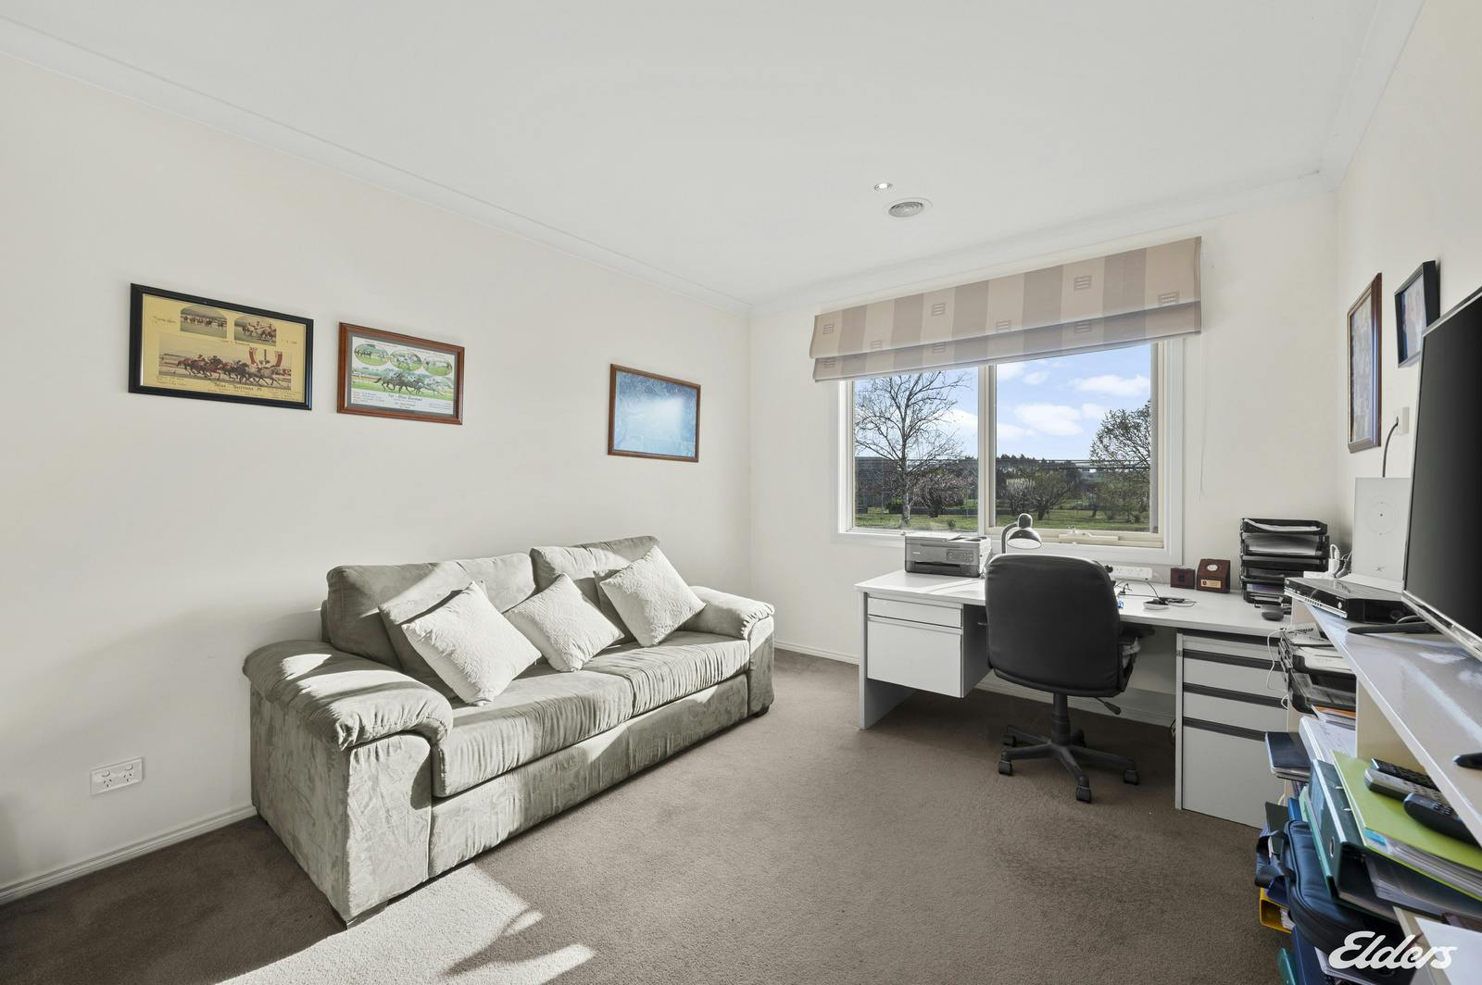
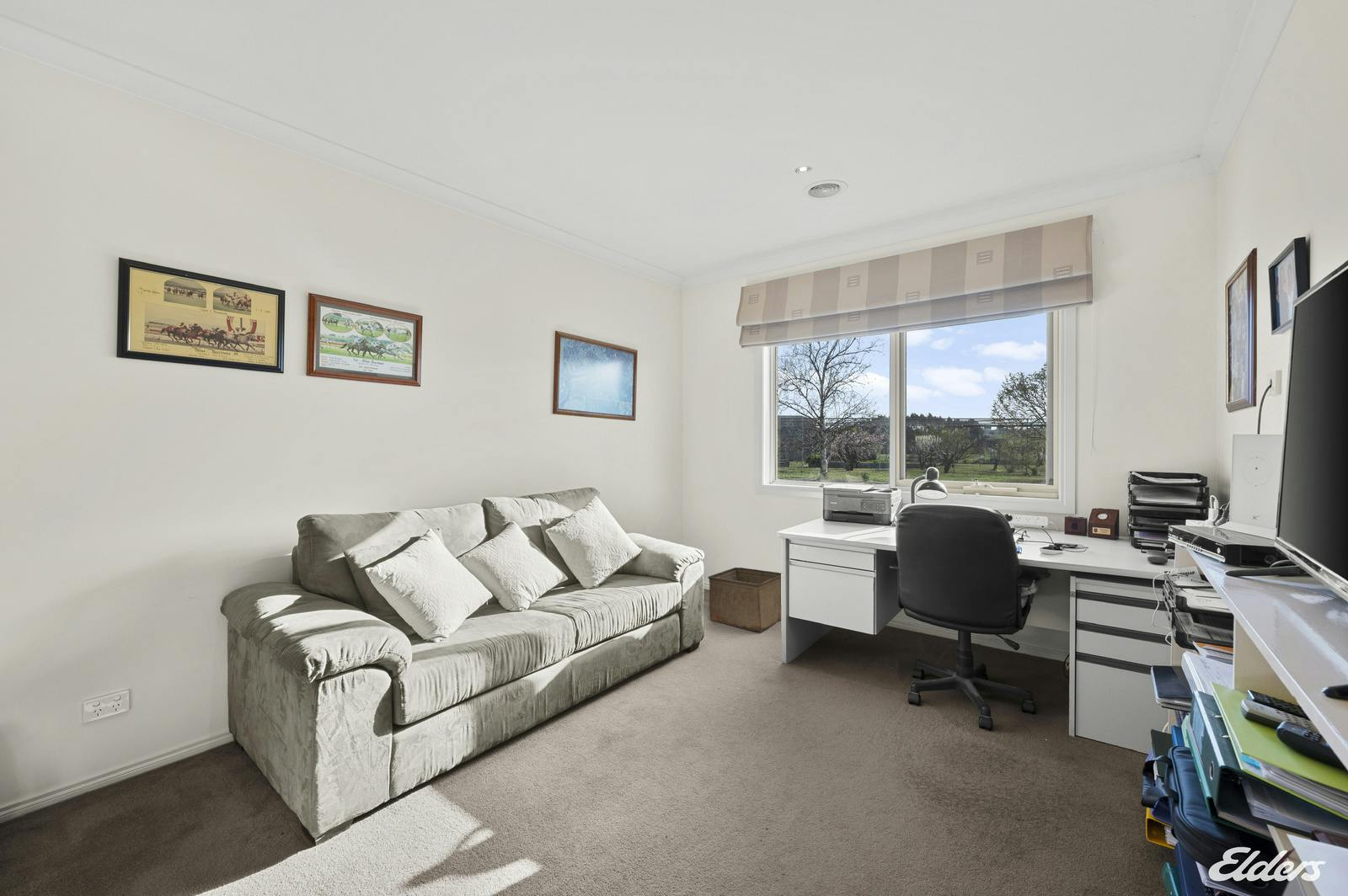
+ storage bin [707,567,782,632]
